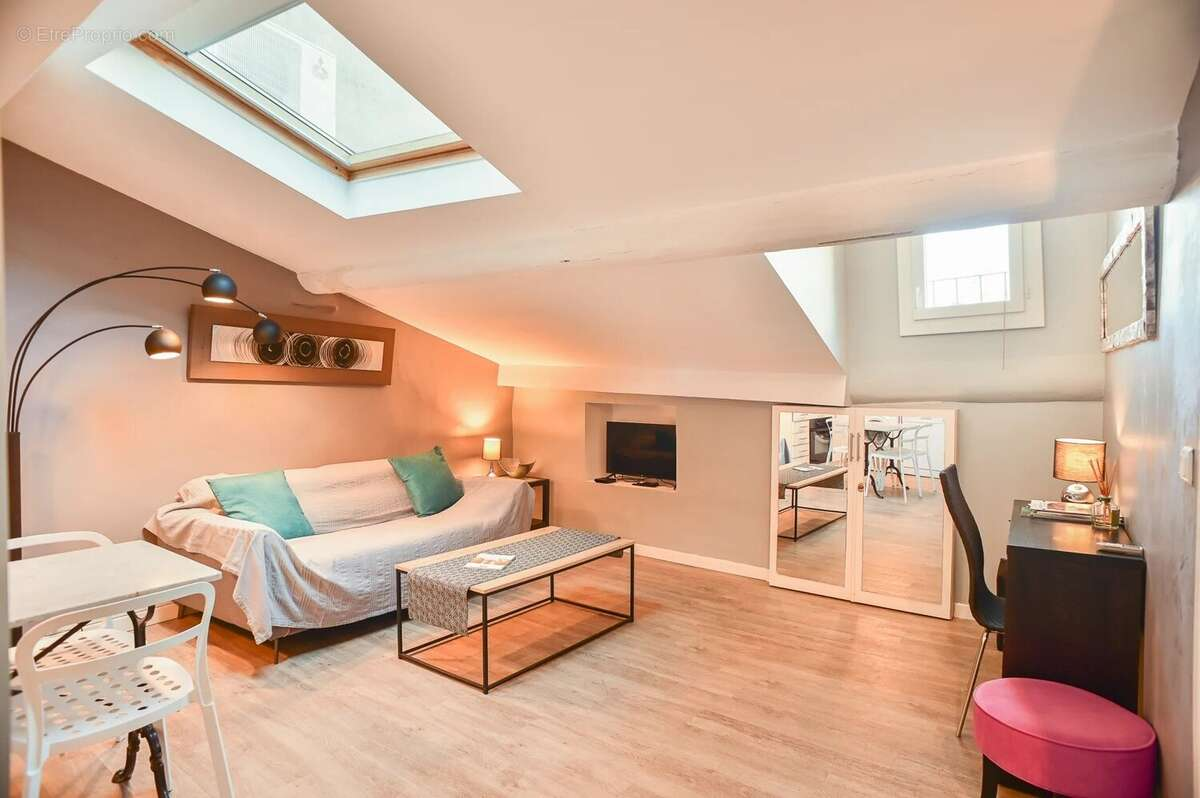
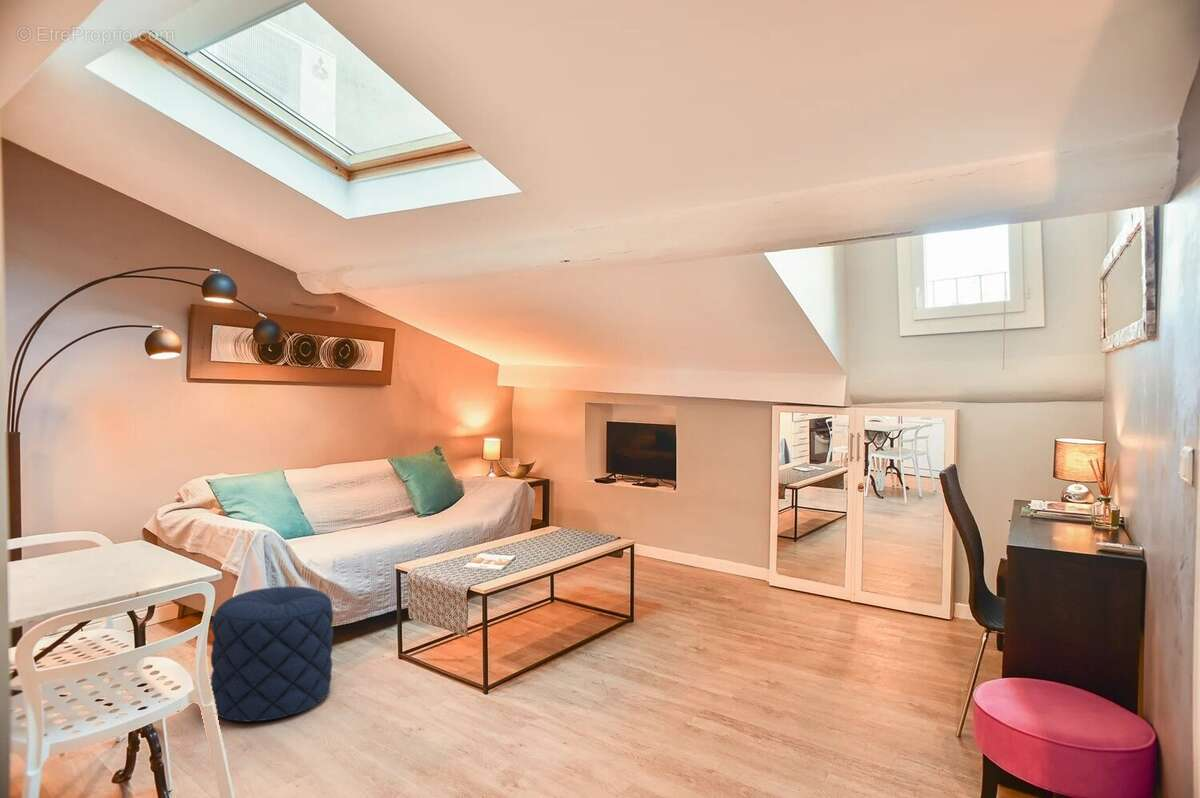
+ pouf [210,585,334,723]
